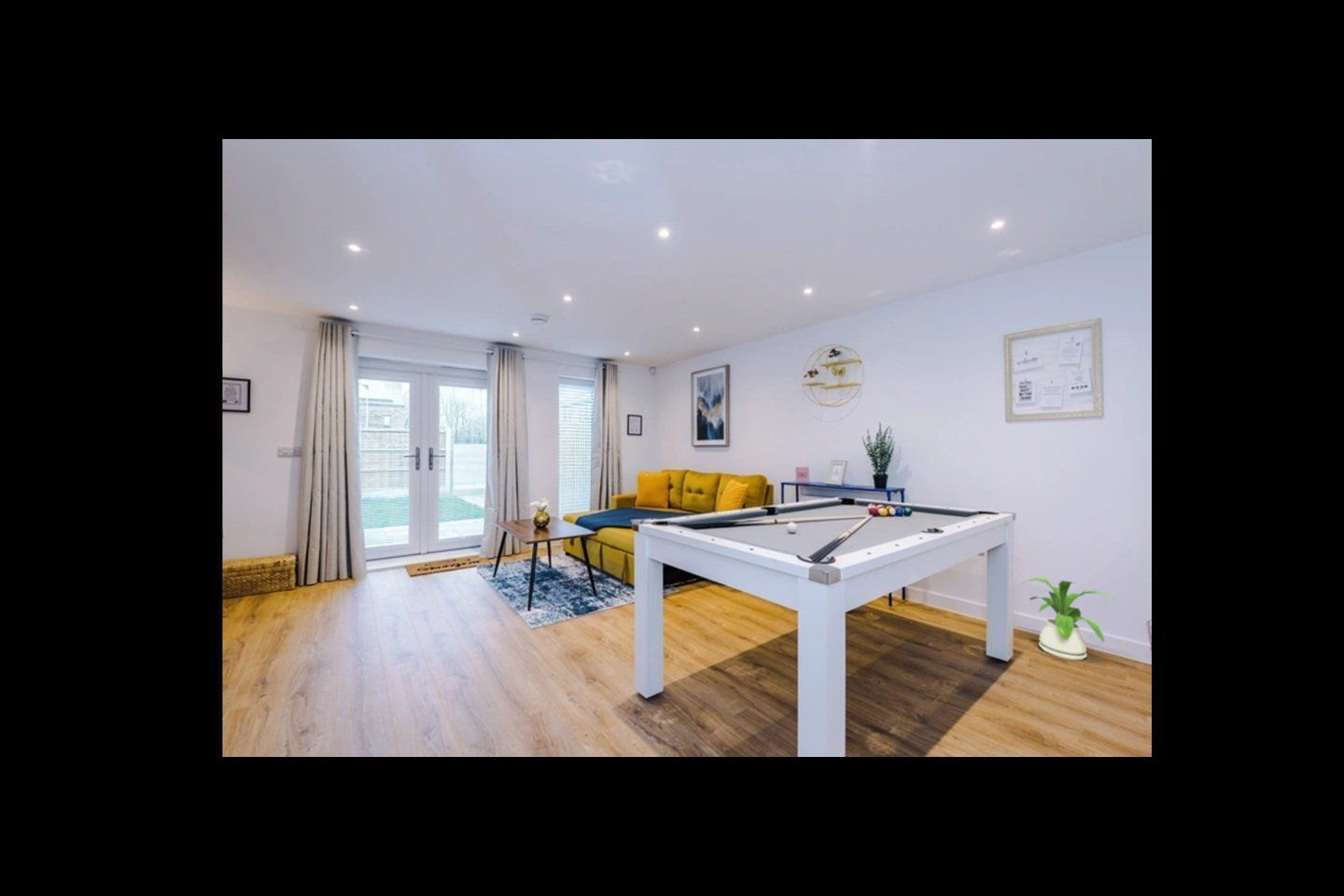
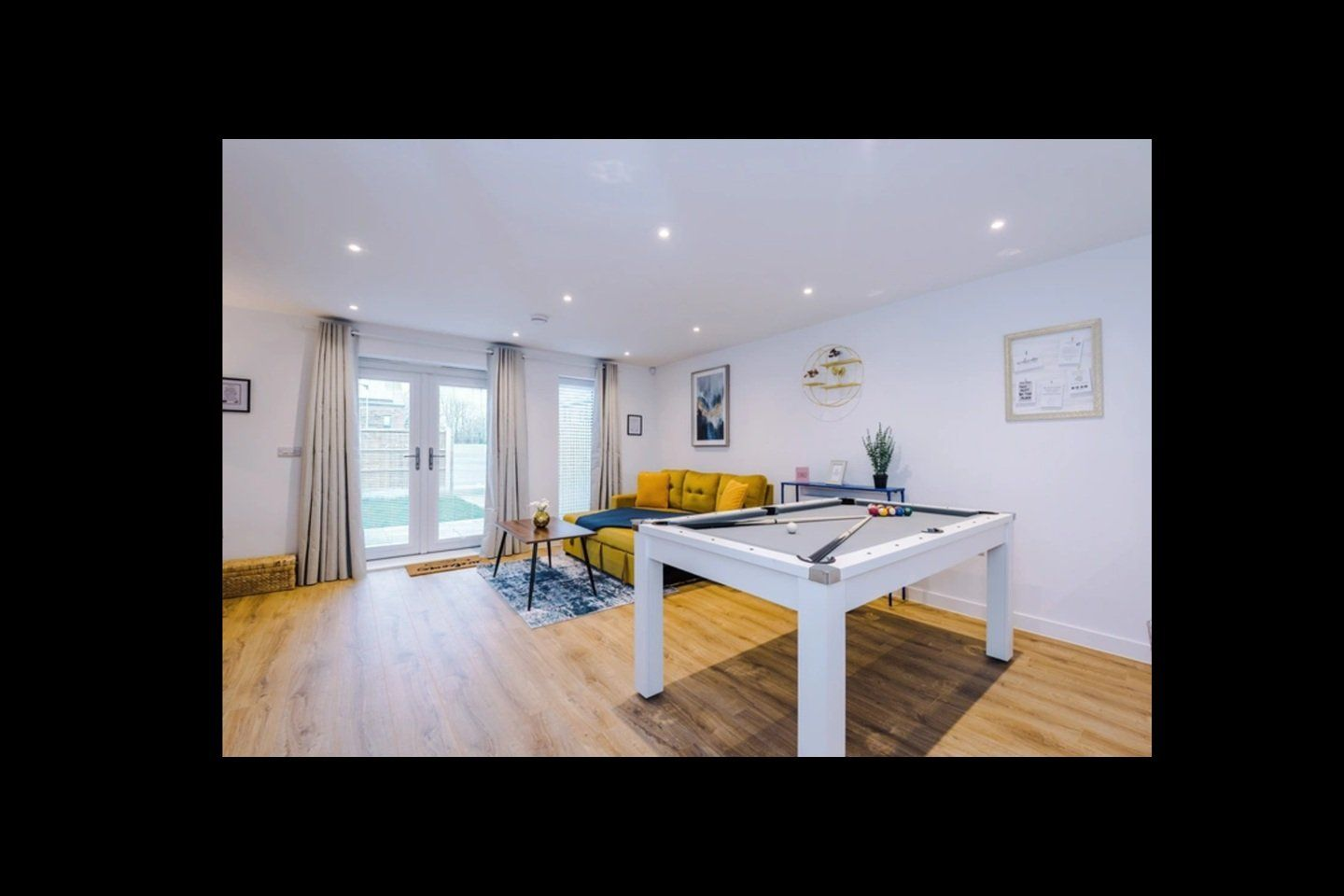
- house plant [1020,577,1117,661]
